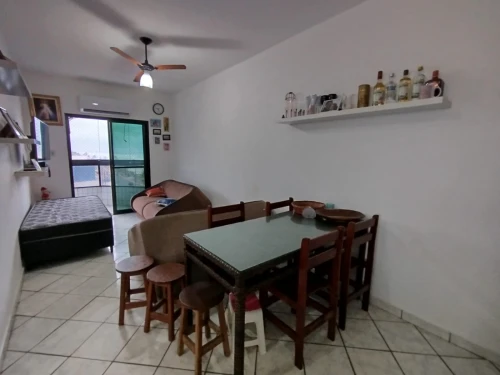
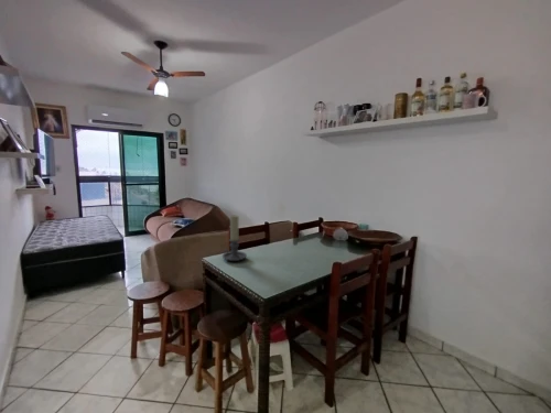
+ candle holder [222,214,248,262]
